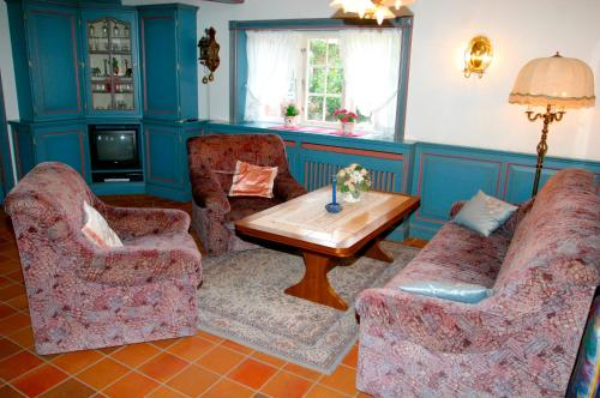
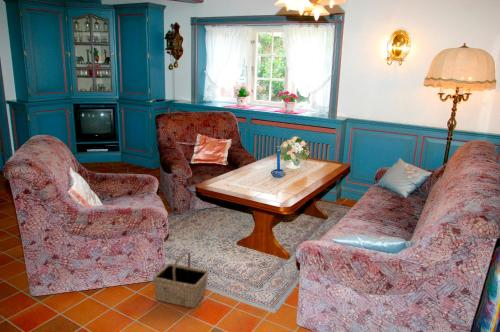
+ basket [152,252,210,309]
